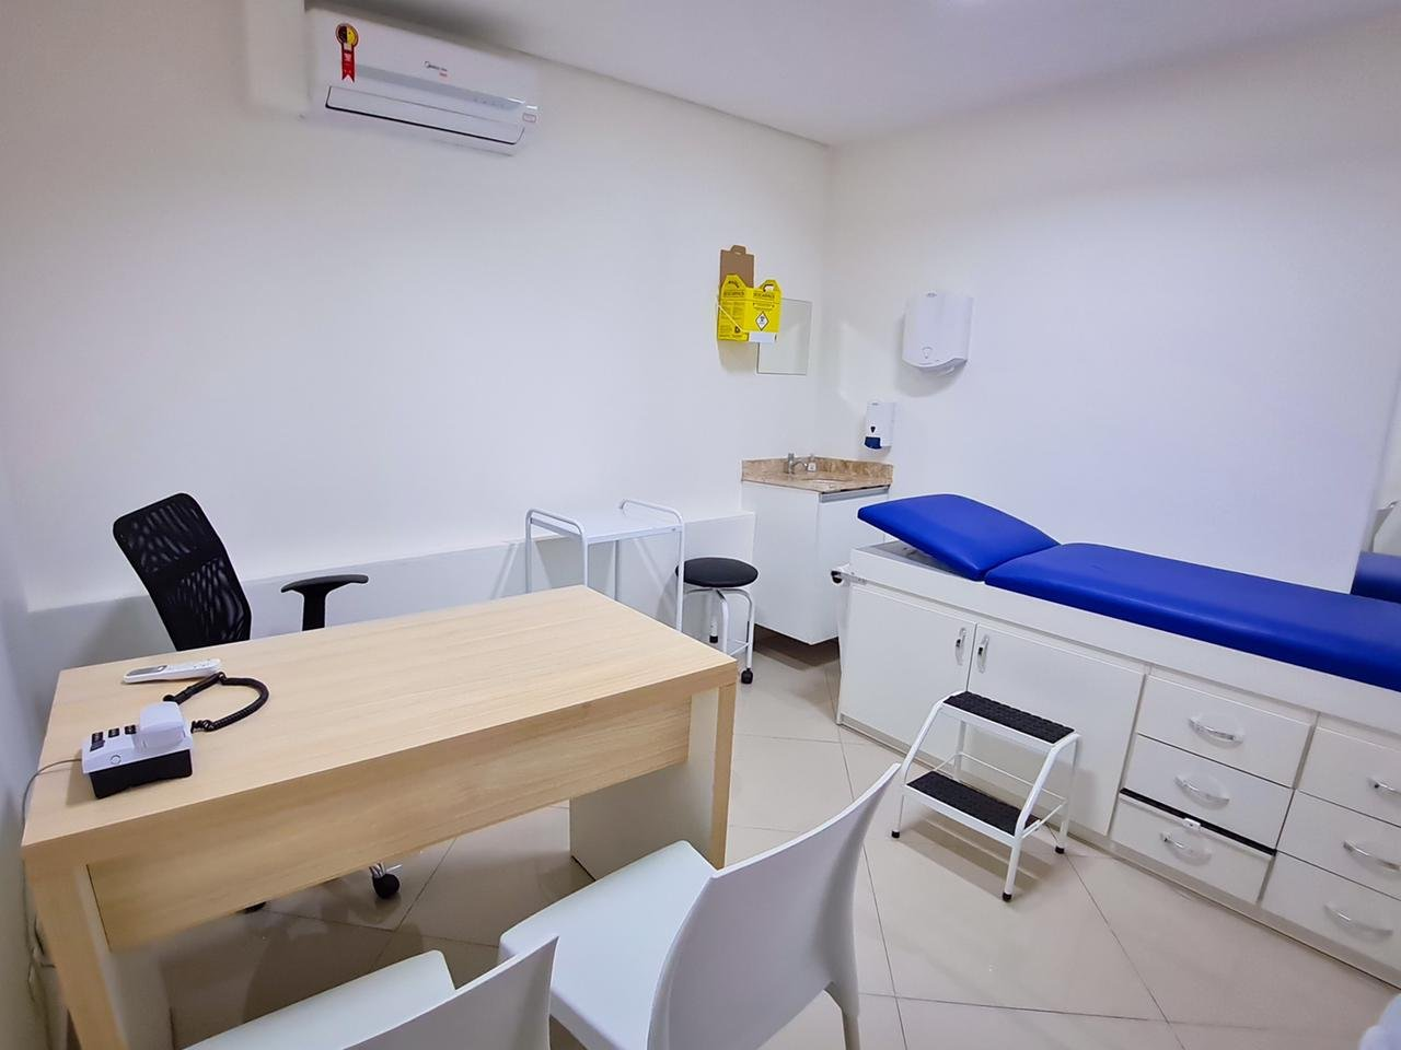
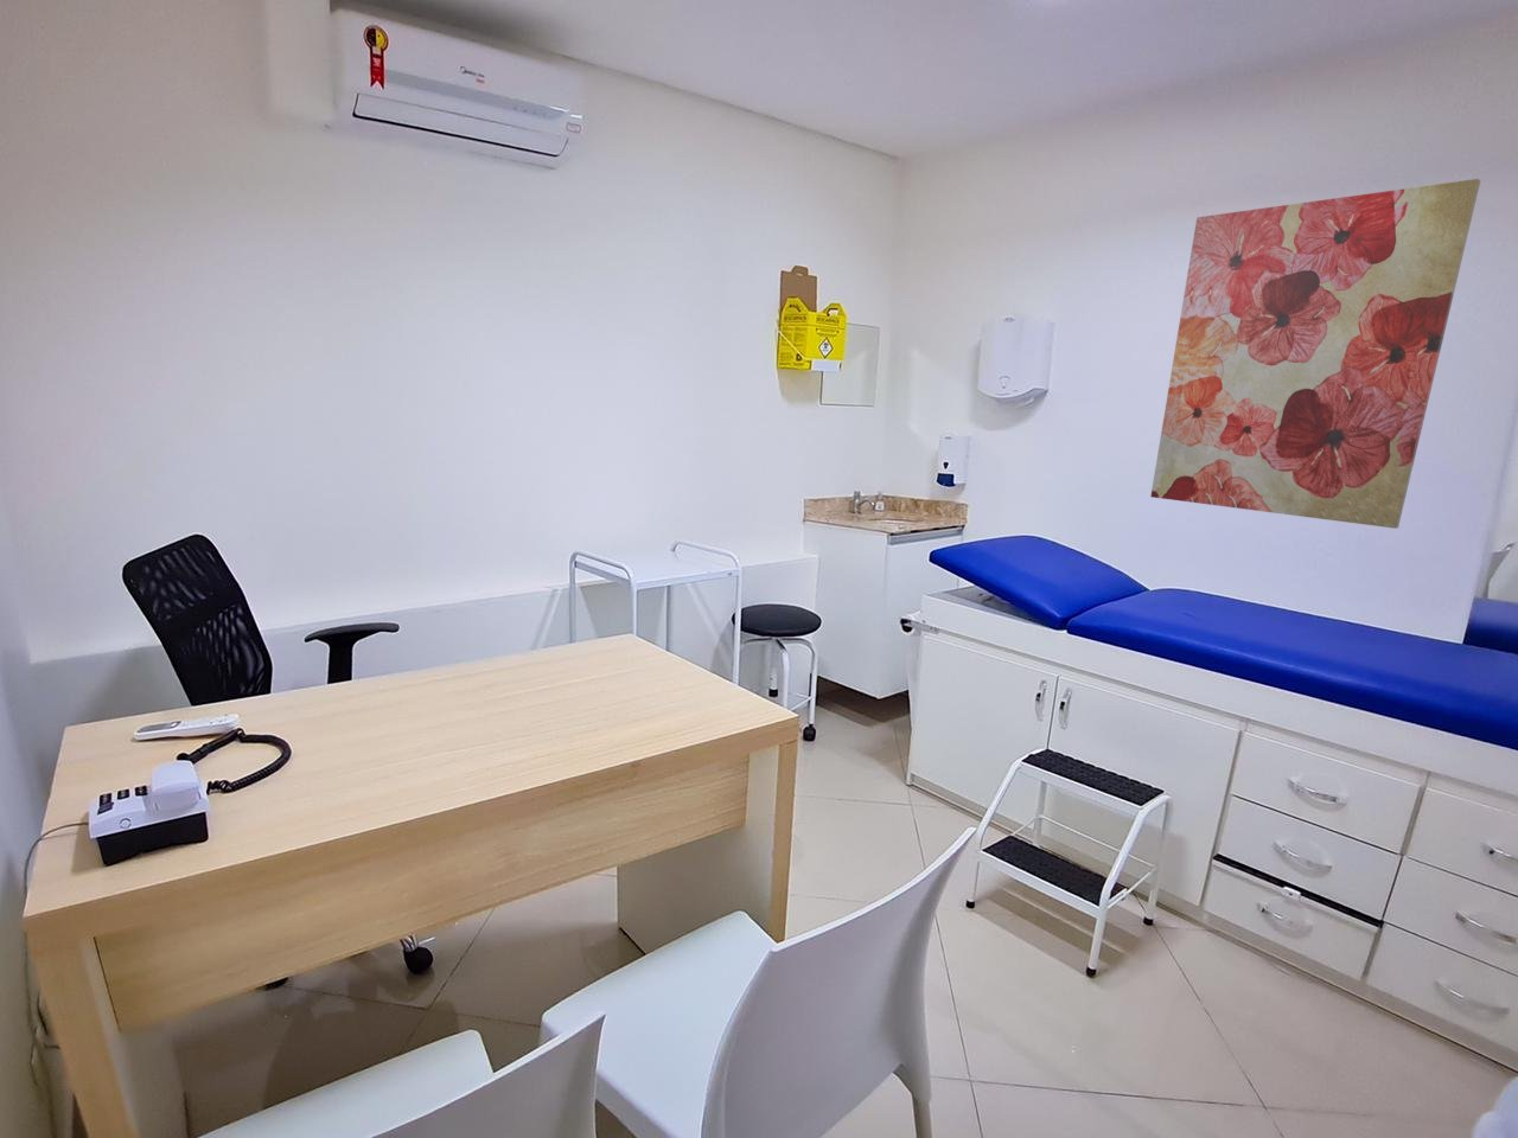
+ wall art [1149,178,1481,530]
